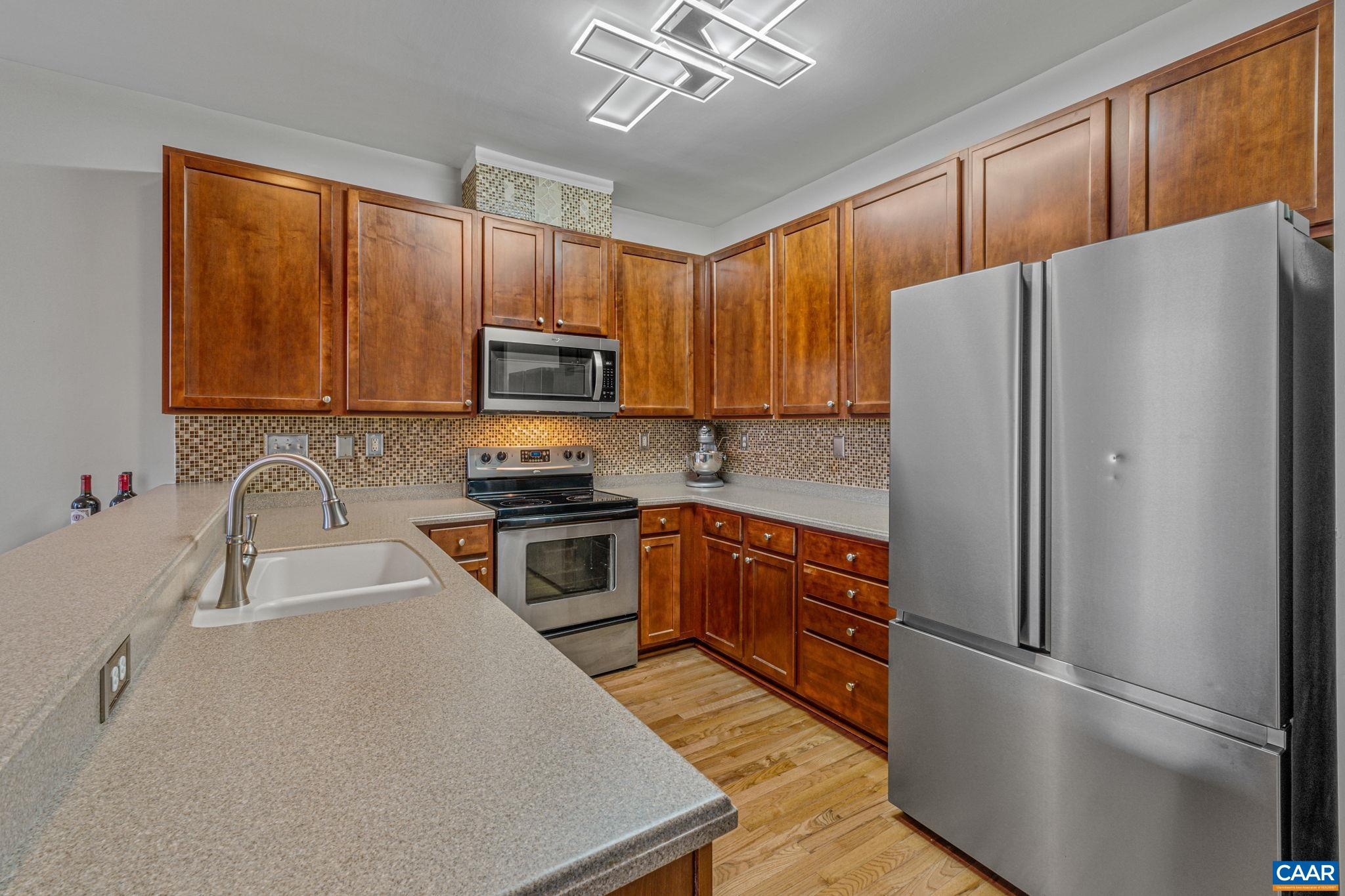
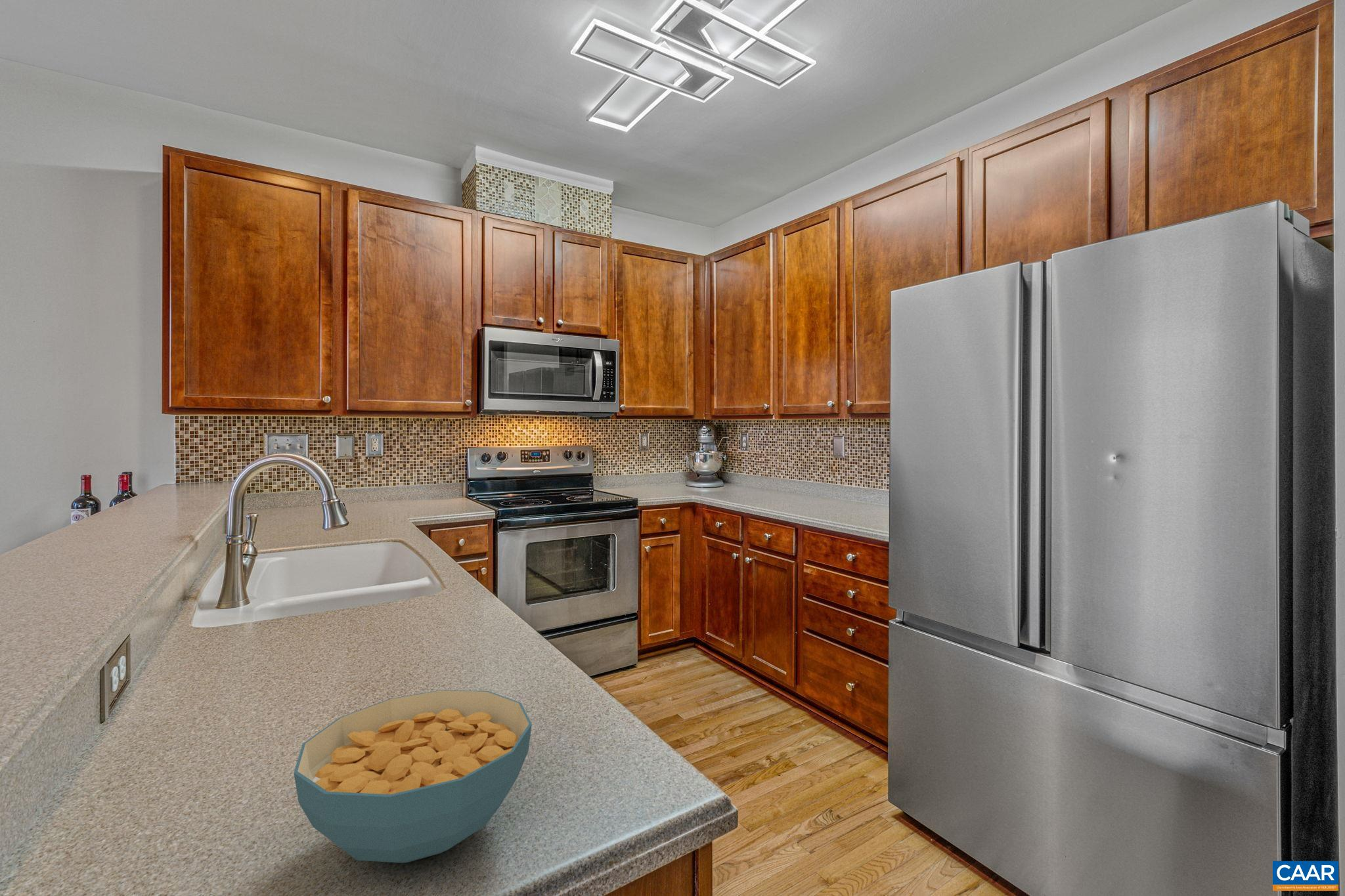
+ cereal bowl [294,689,533,863]
